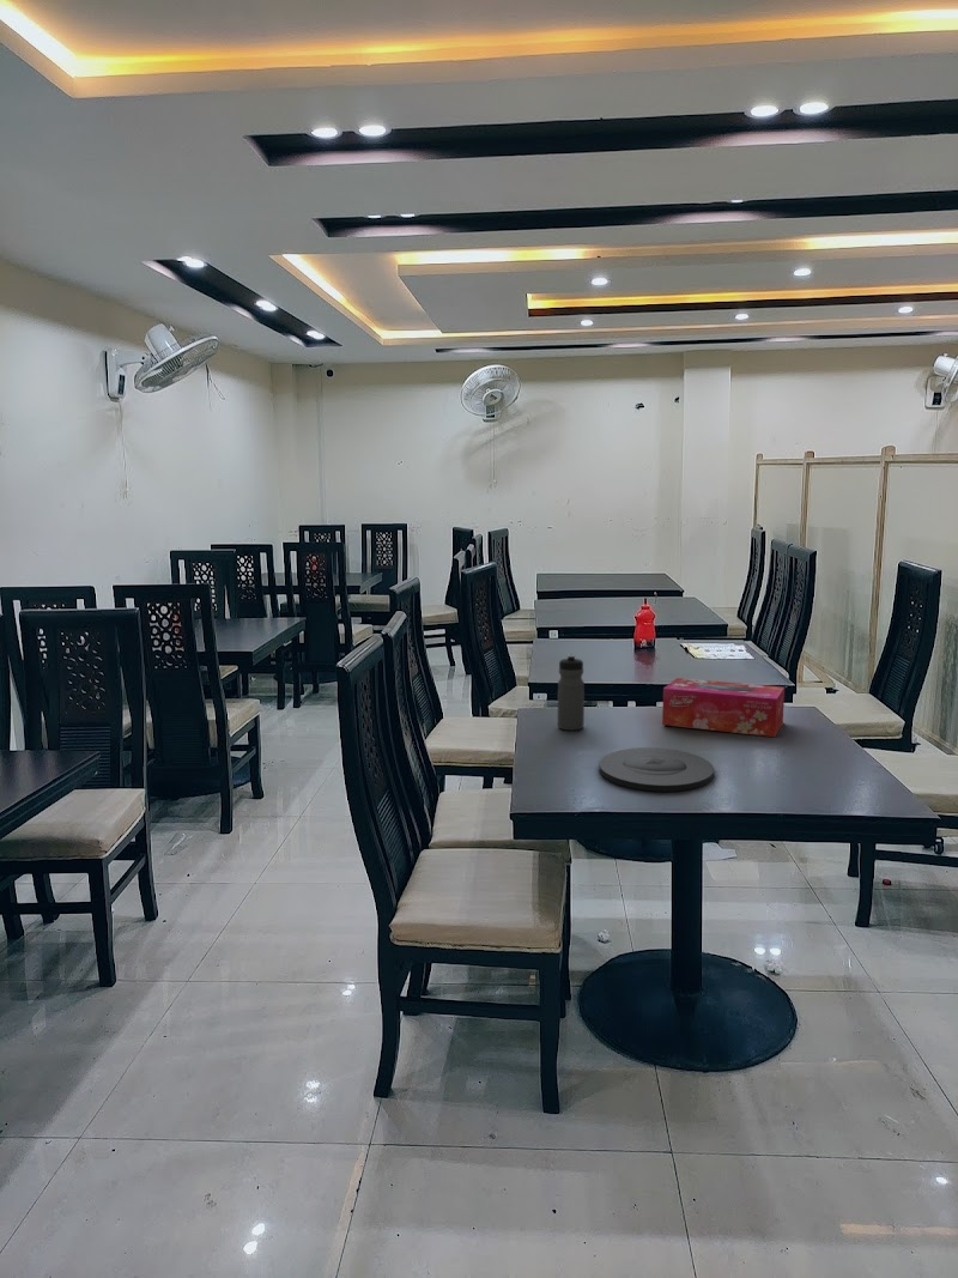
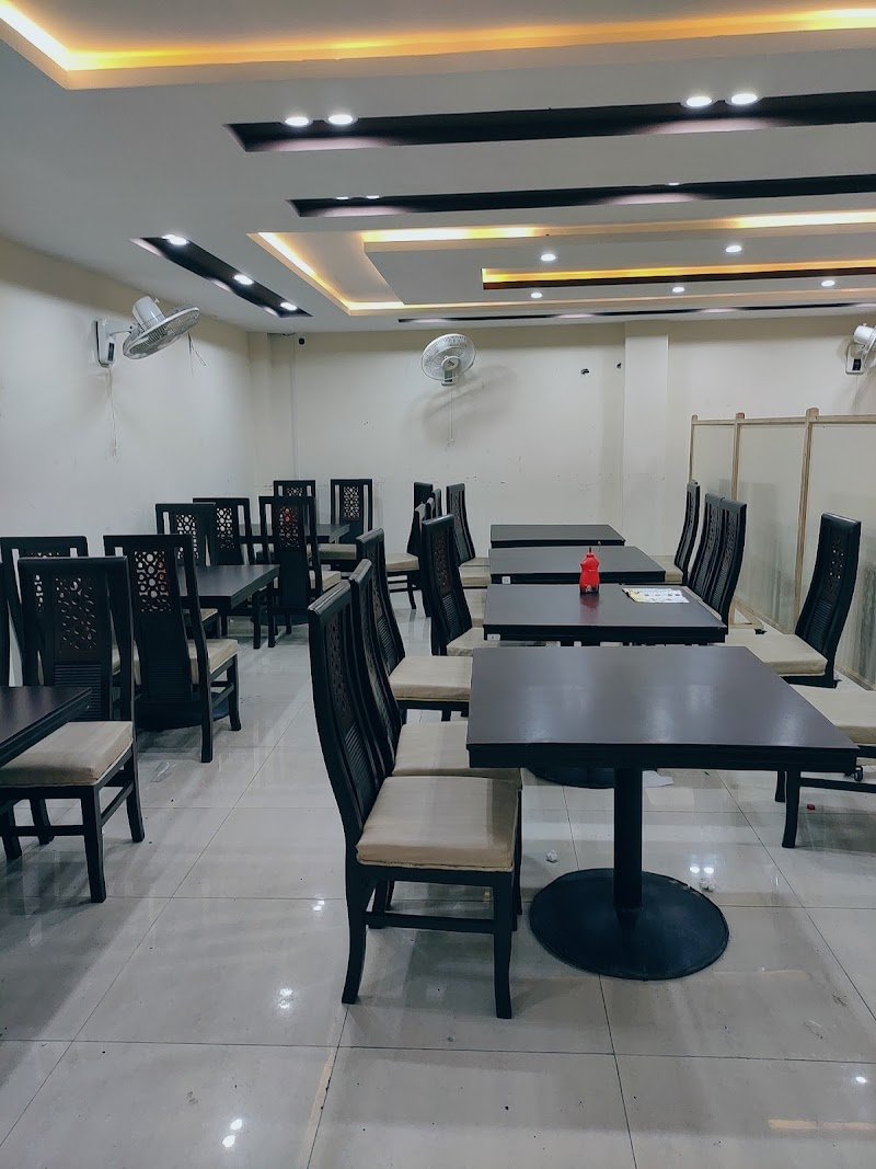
- plate [598,746,715,793]
- tissue box [661,677,786,738]
- water bottle [557,654,586,732]
